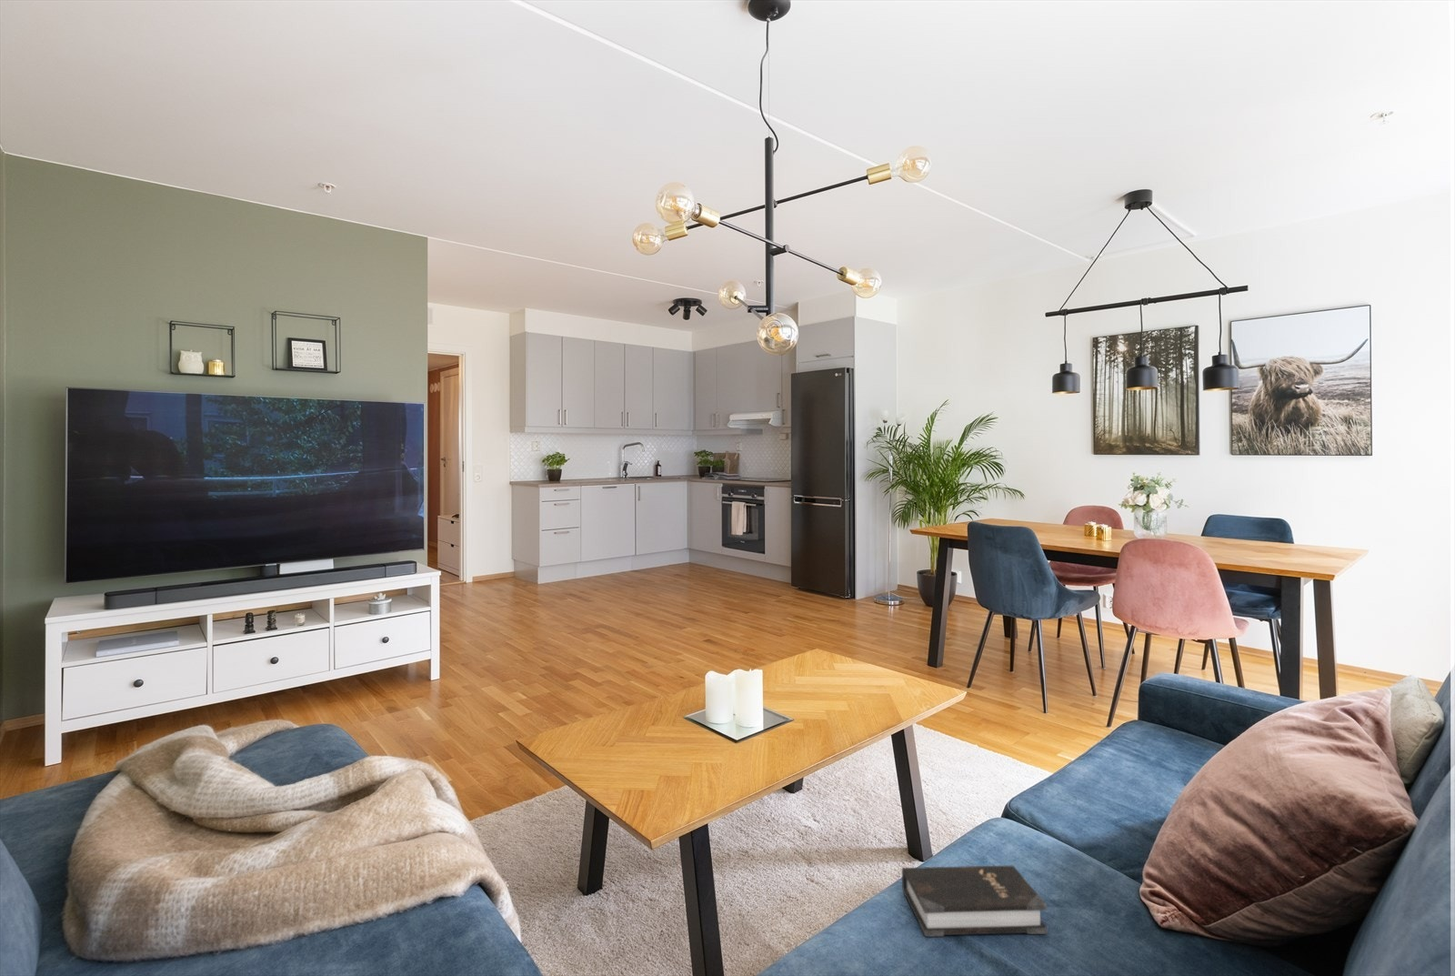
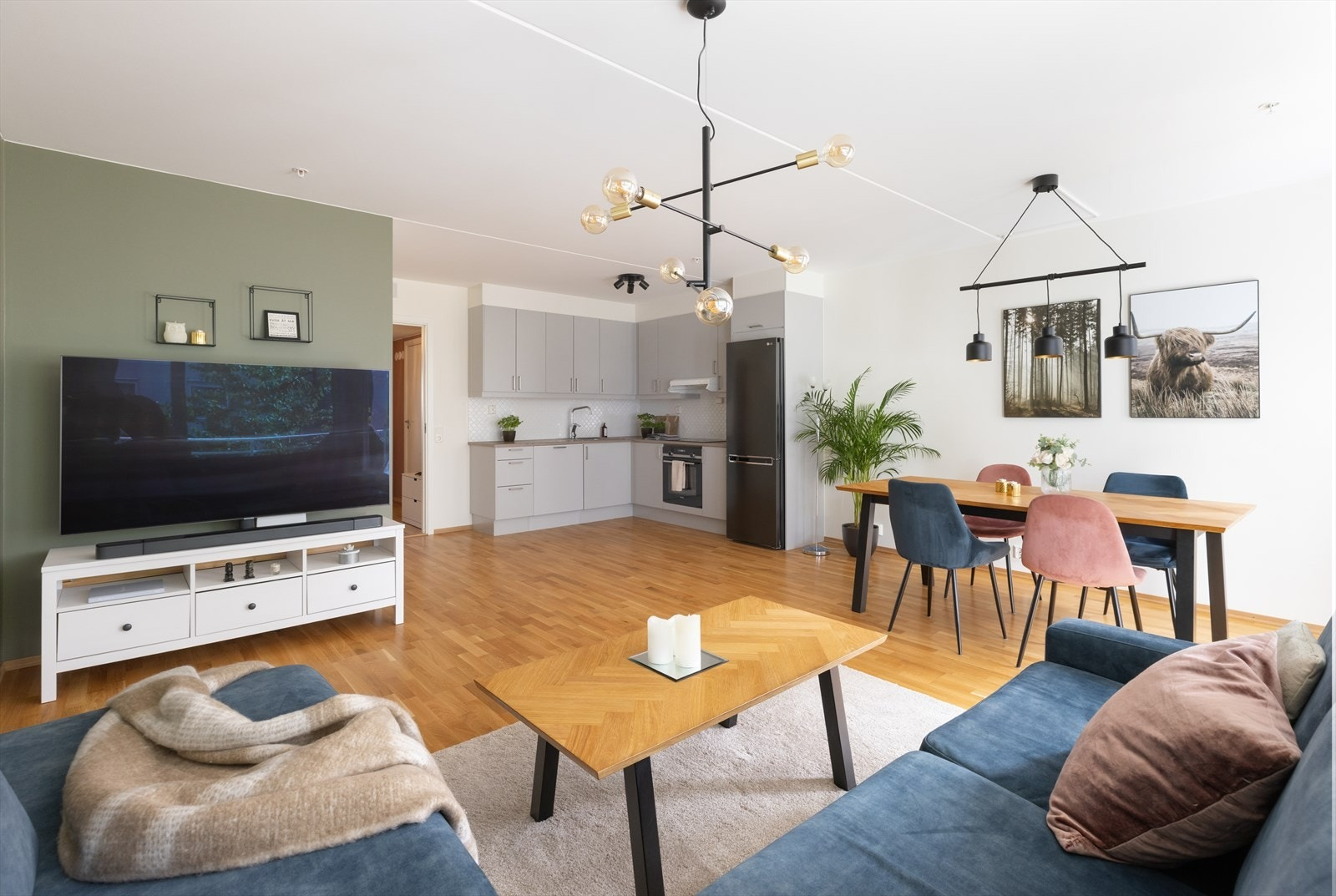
- hardback book [901,865,1048,938]
